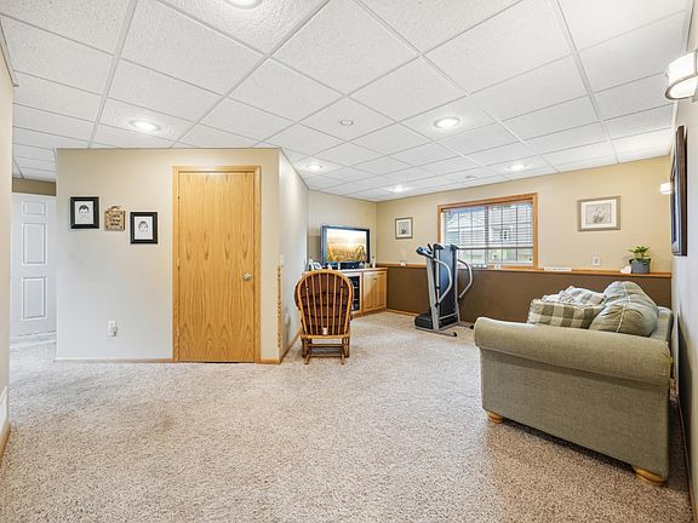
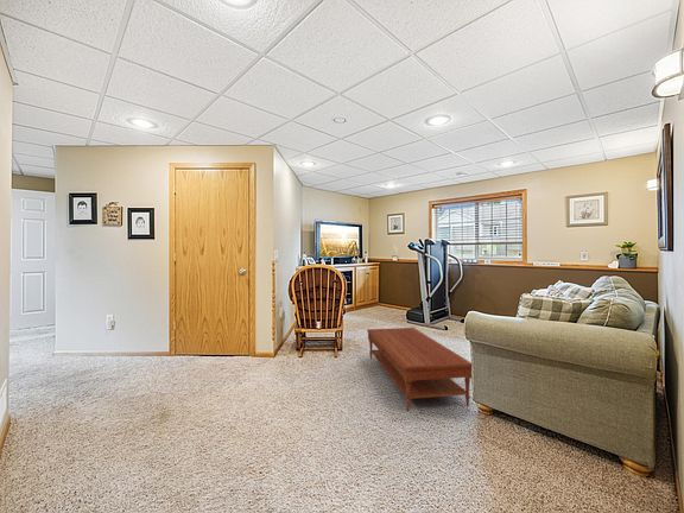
+ coffee table [366,327,473,412]
